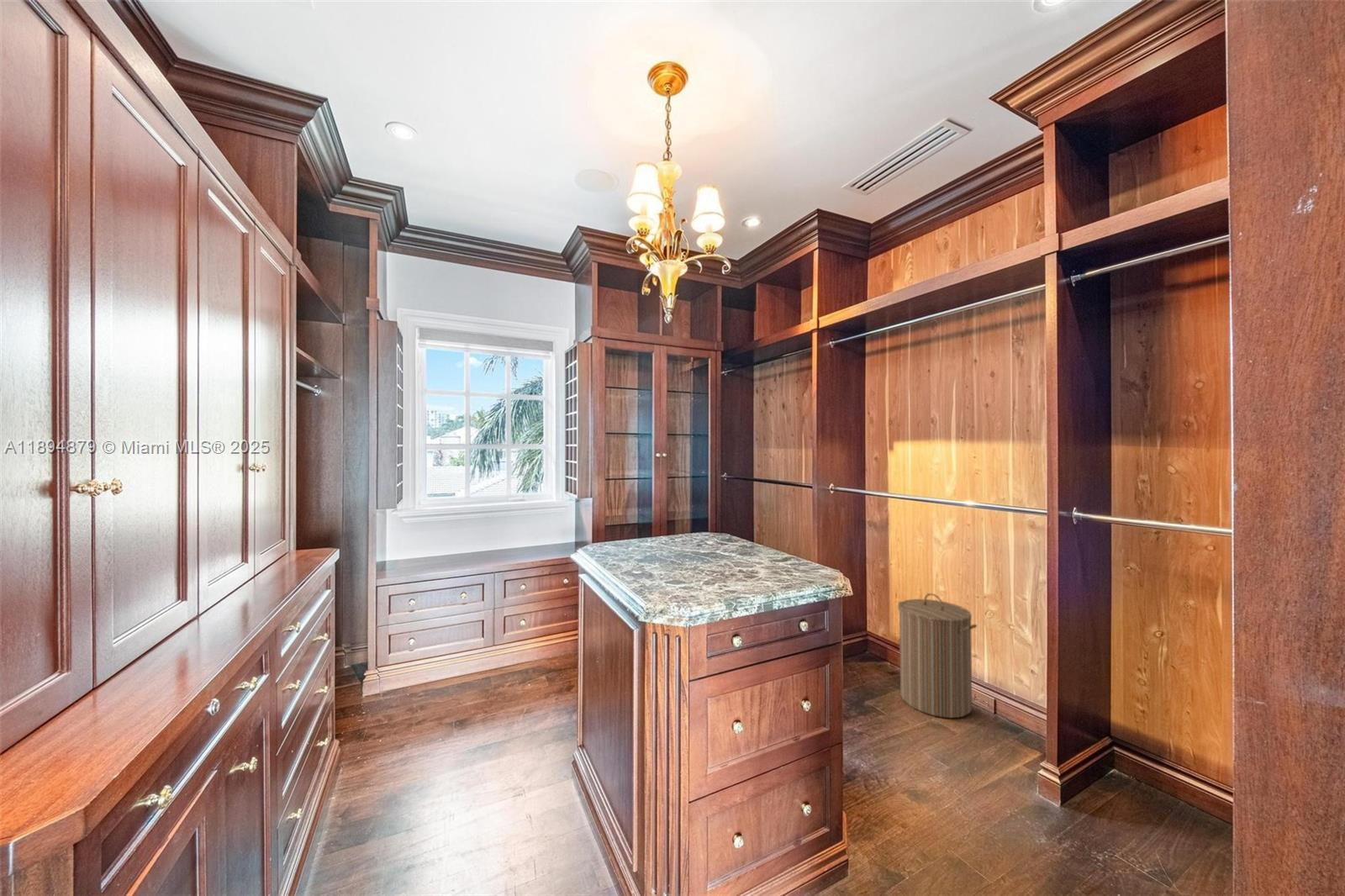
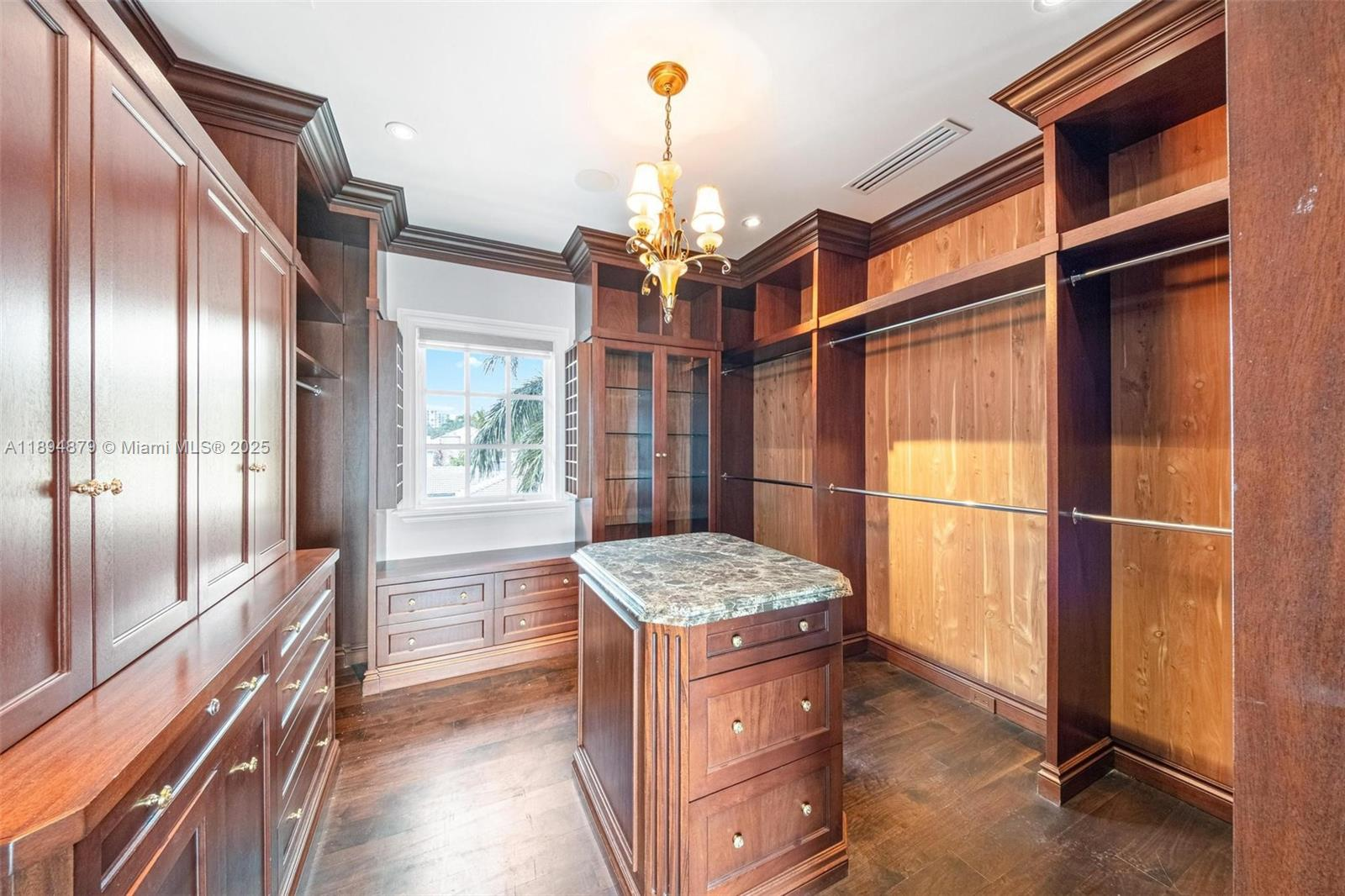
- laundry hamper [897,593,978,719]
